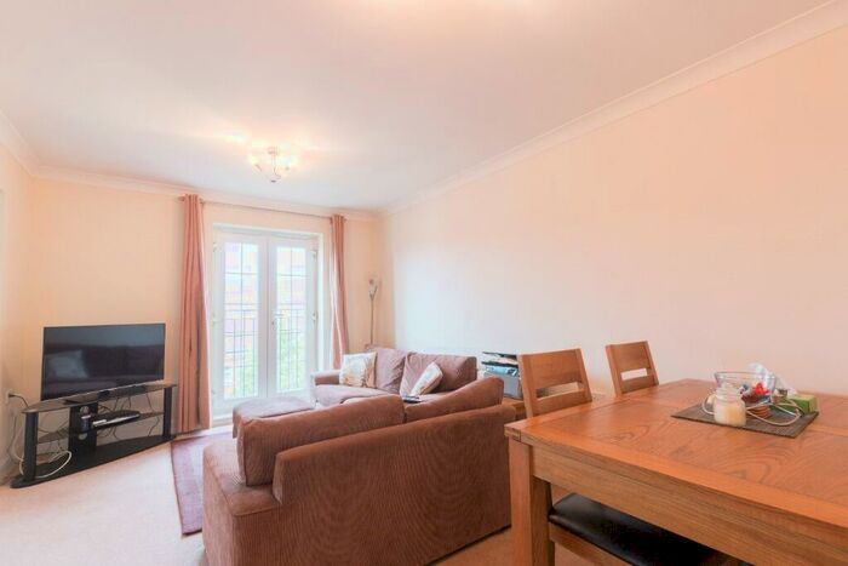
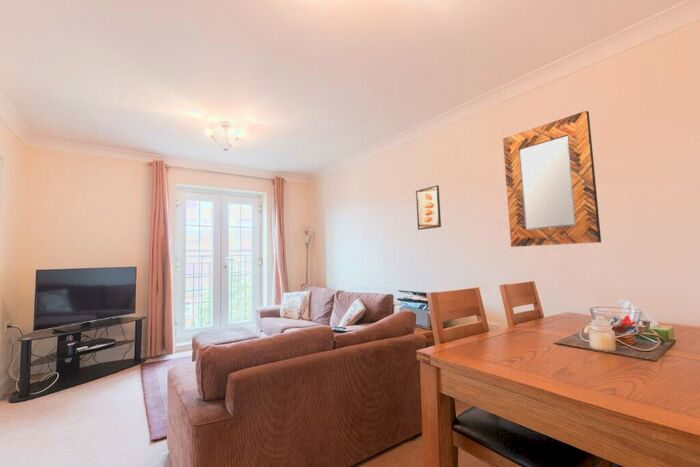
+ home mirror [502,110,602,248]
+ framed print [415,184,442,231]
